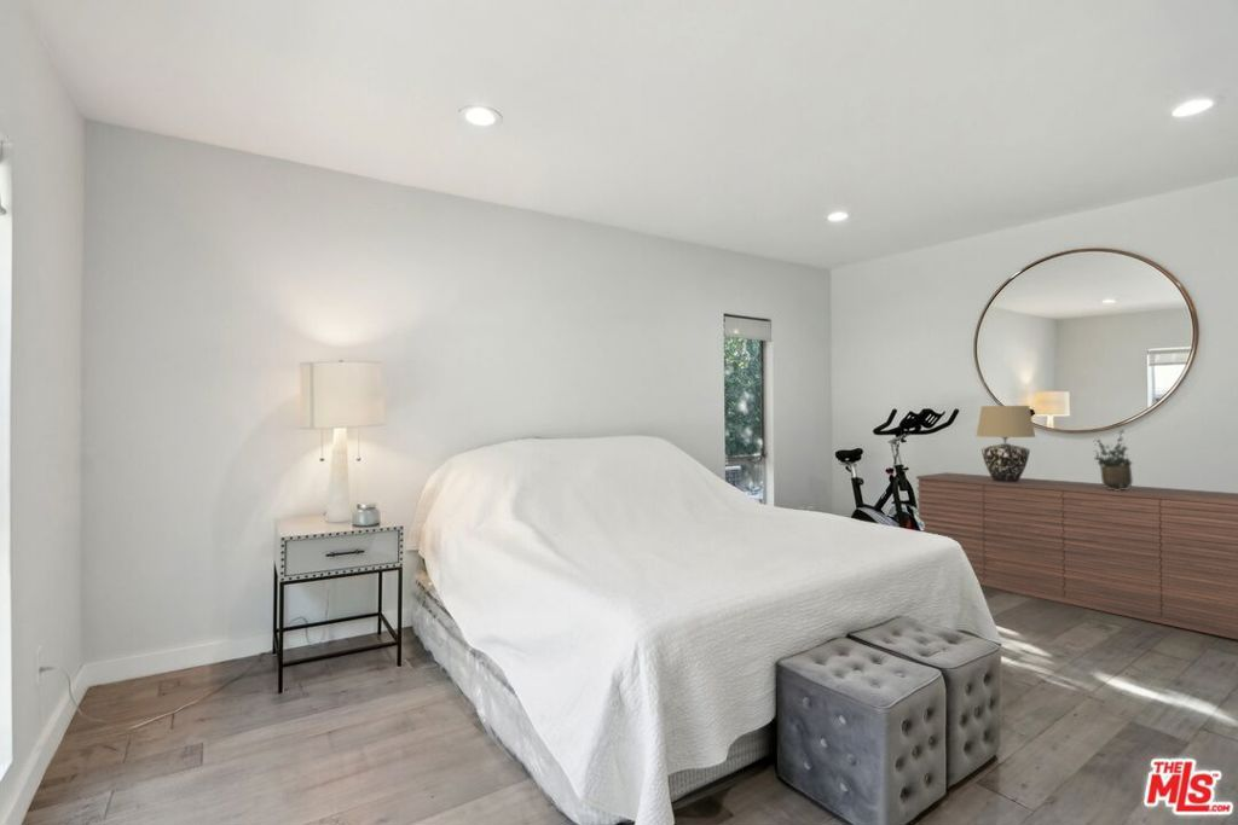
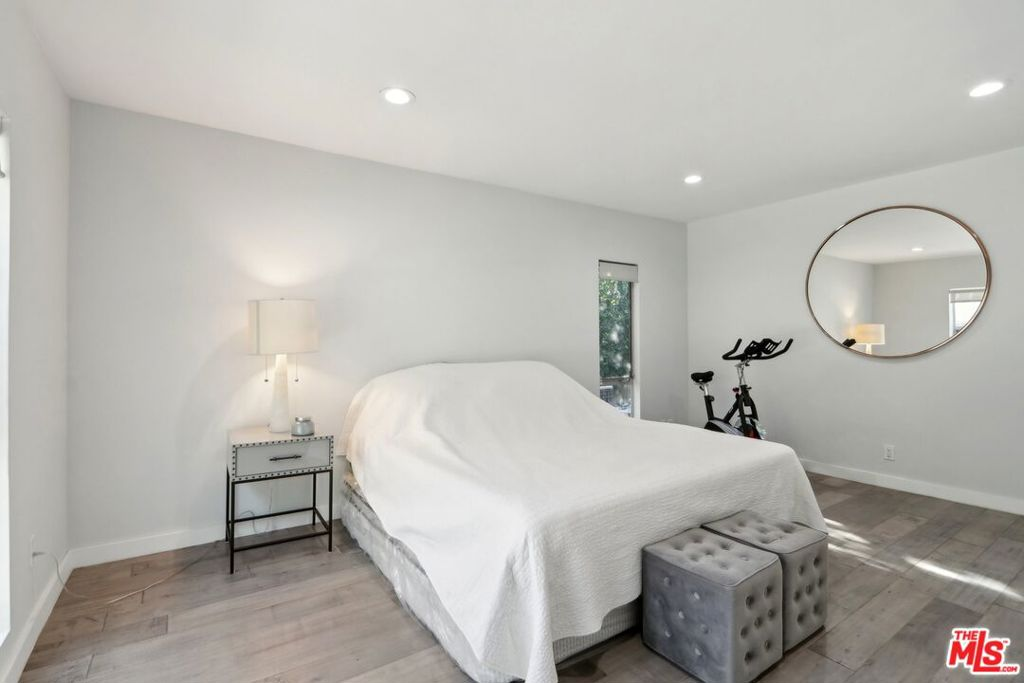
- potted plant [1093,429,1134,490]
- table lamp [976,405,1037,482]
- dresser [915,471,1238,640]
